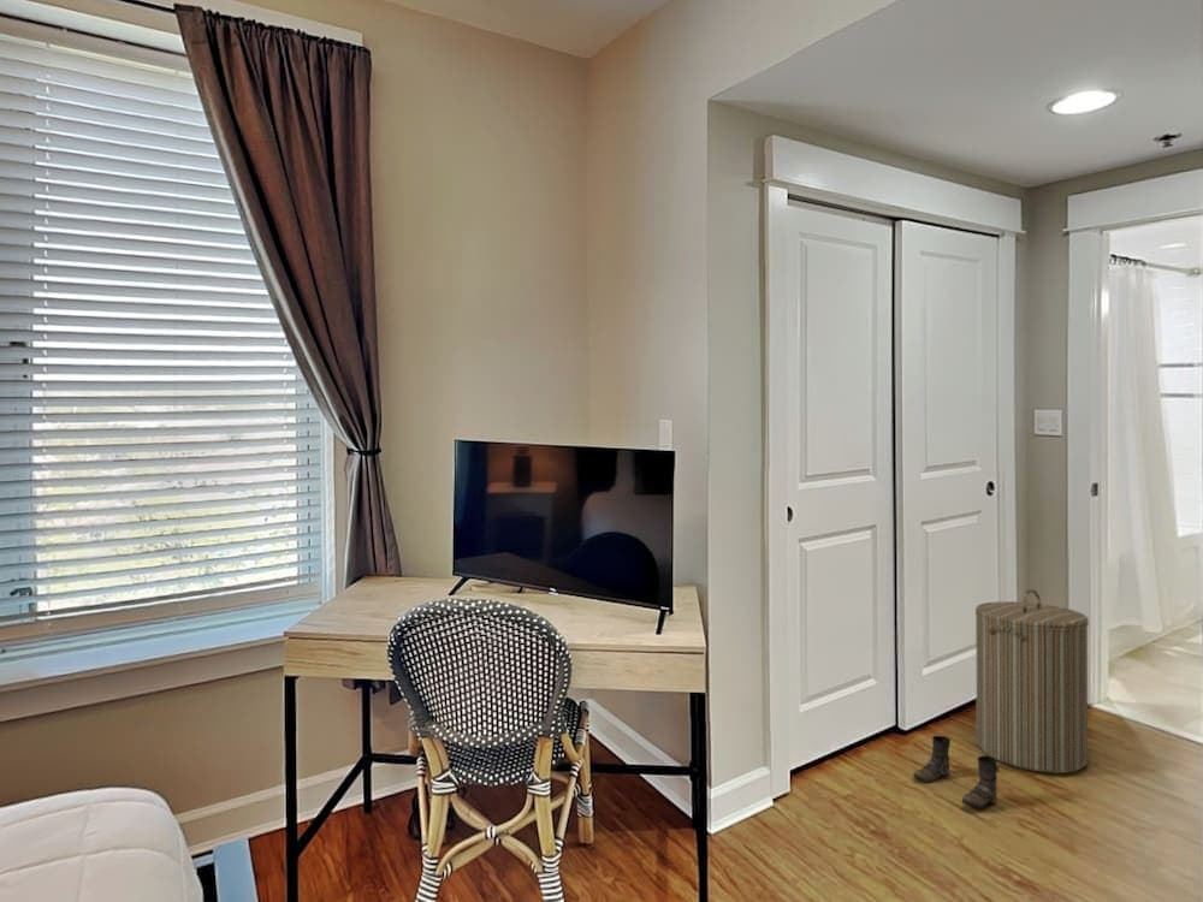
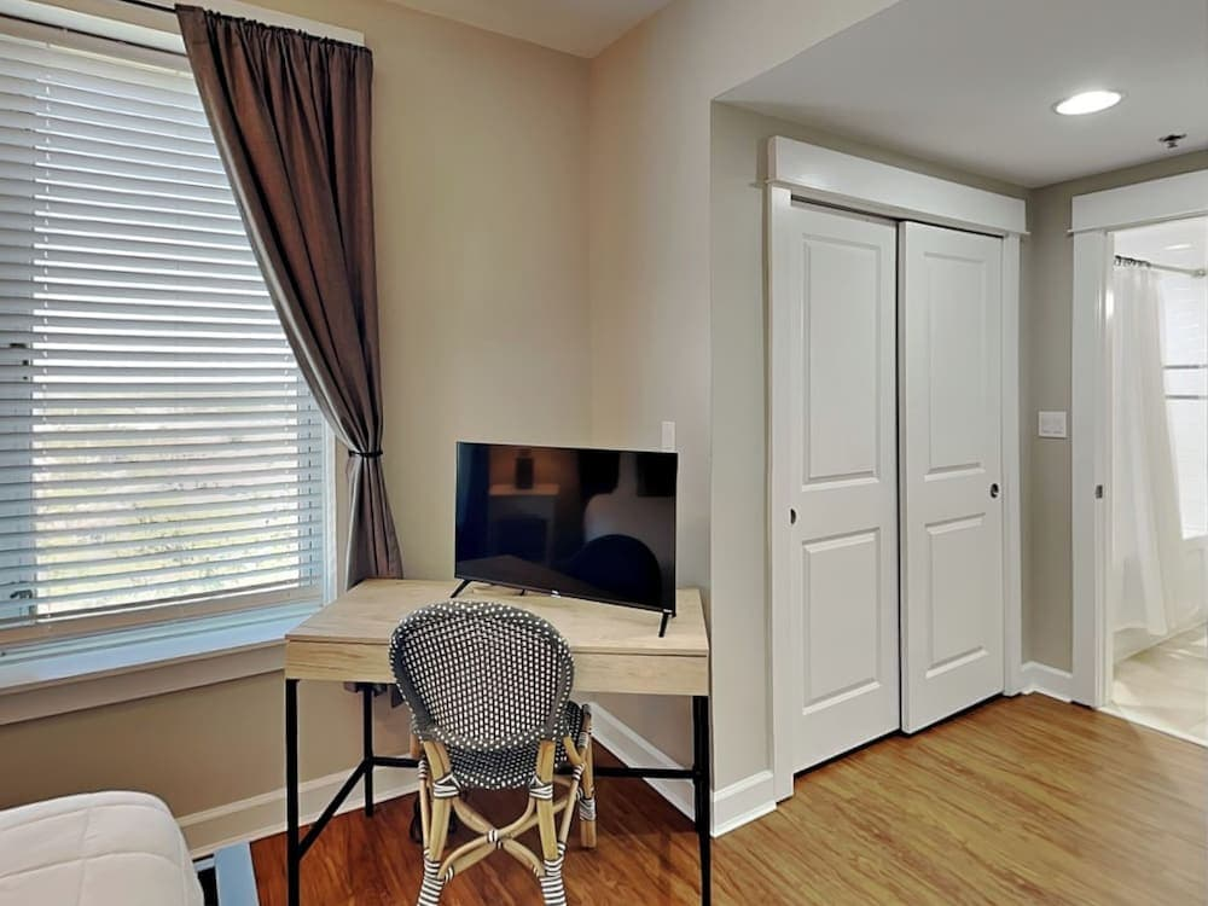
- boots [912,735,1000,809]
- laundry hamper [974,588,1090,775]
